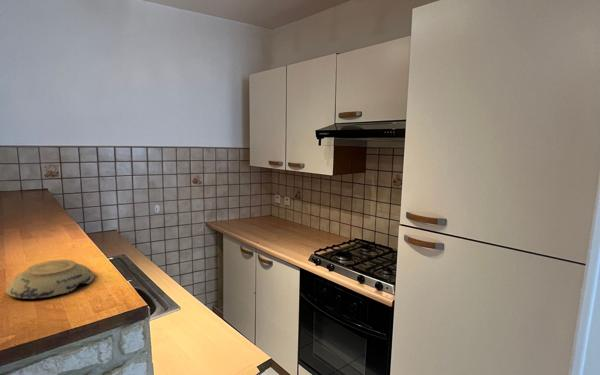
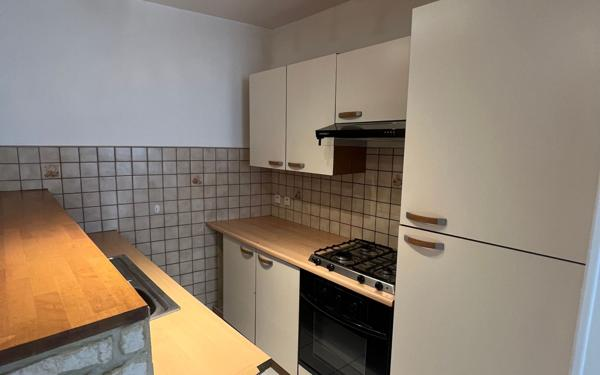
- decorative bowl [5,259,96,300]
